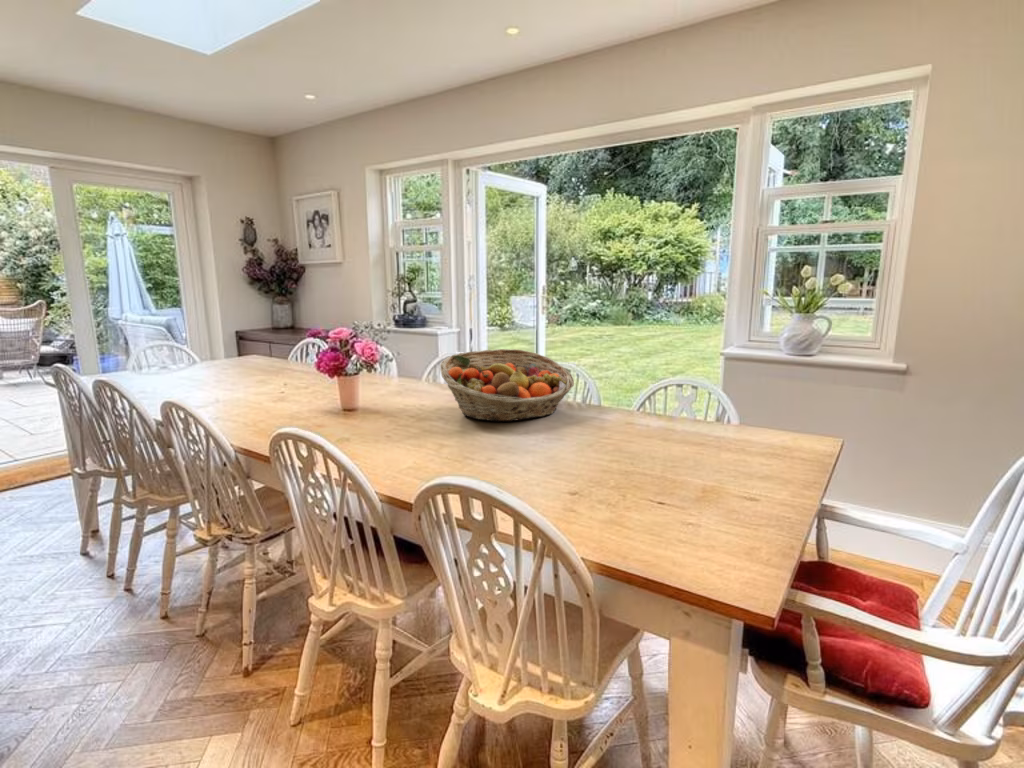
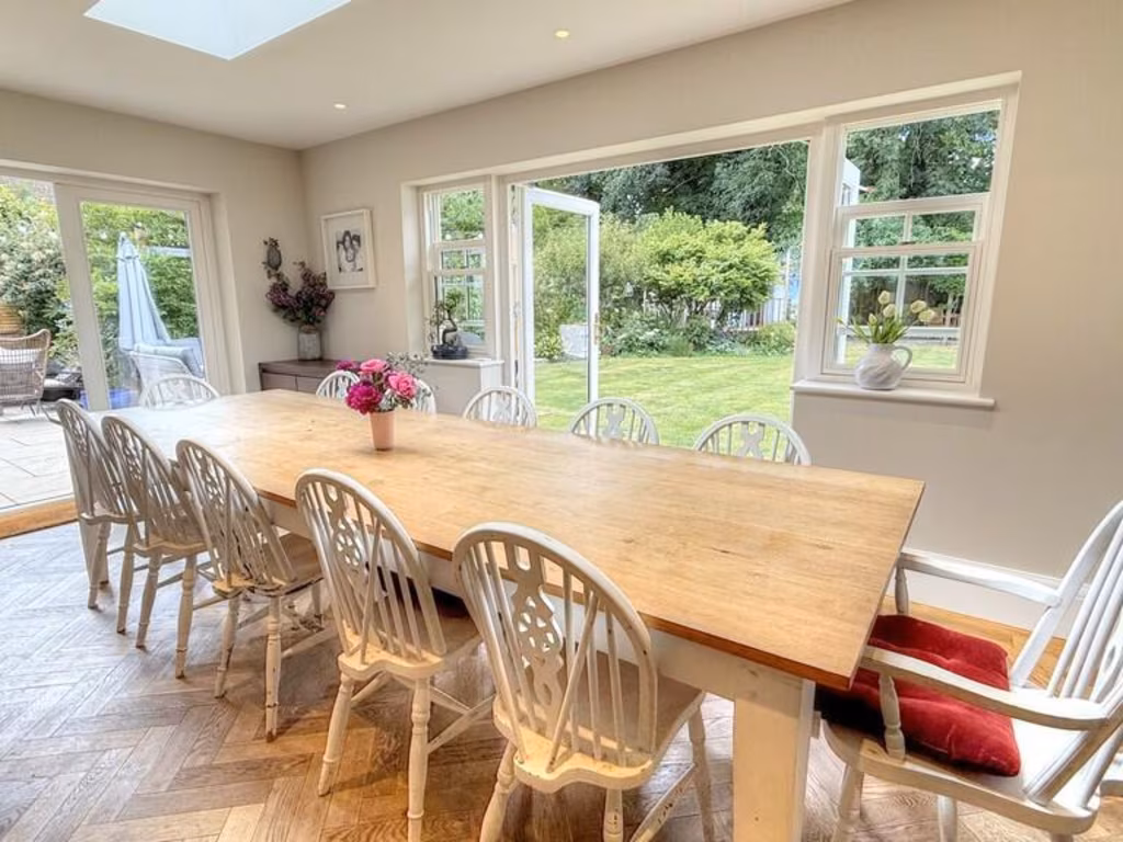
- fruit basket [439,348,575,422]
